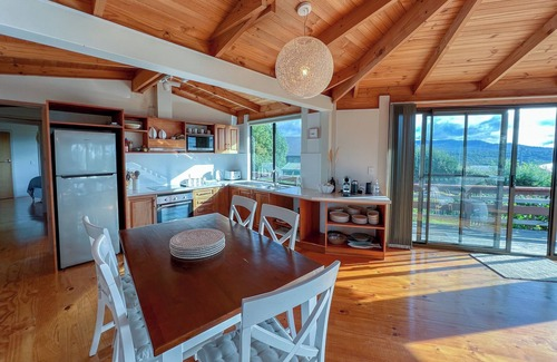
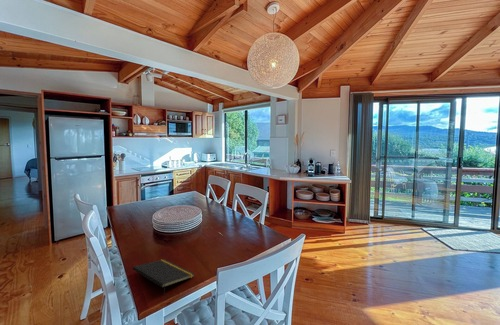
+ notepad [131,258,195,297]
